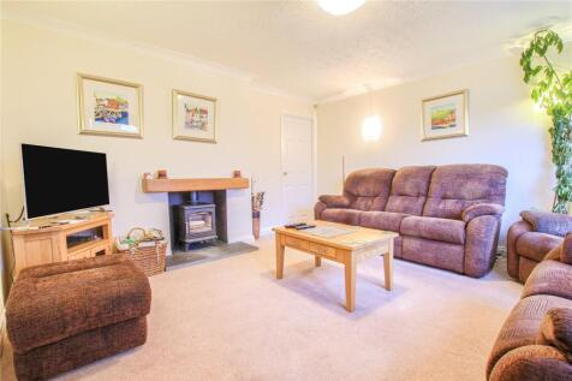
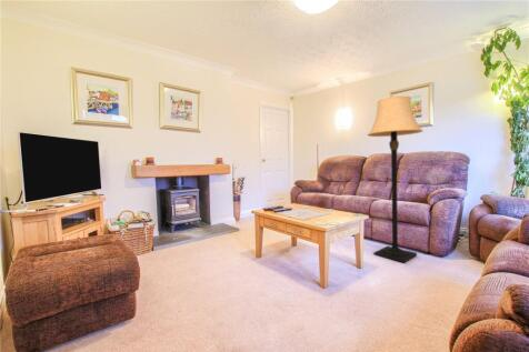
+ lamp [366,94,425,264]
